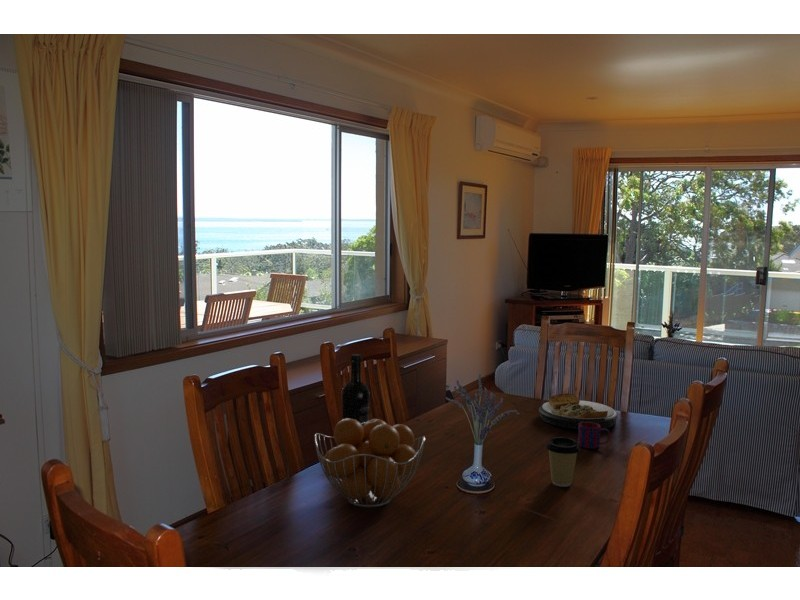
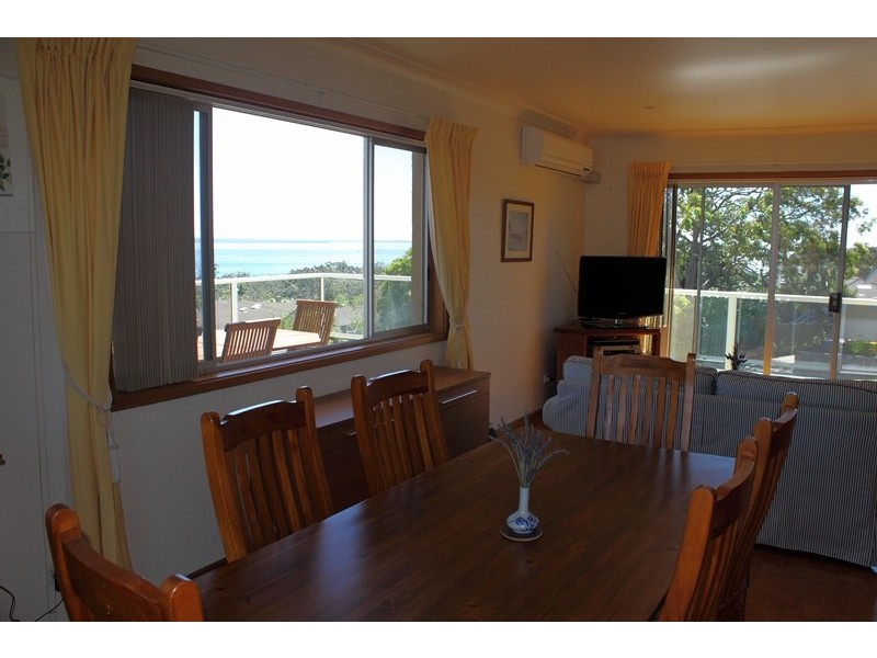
- coffee cup [545,436,581,488]
- wine bottle [341,353,371,426]
- mug [577,422,611,450]
- fruit basket [314,418,426,509]
- plate [538,392,619,430]
